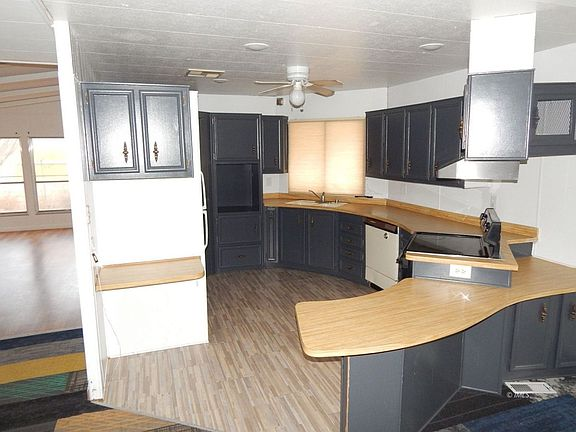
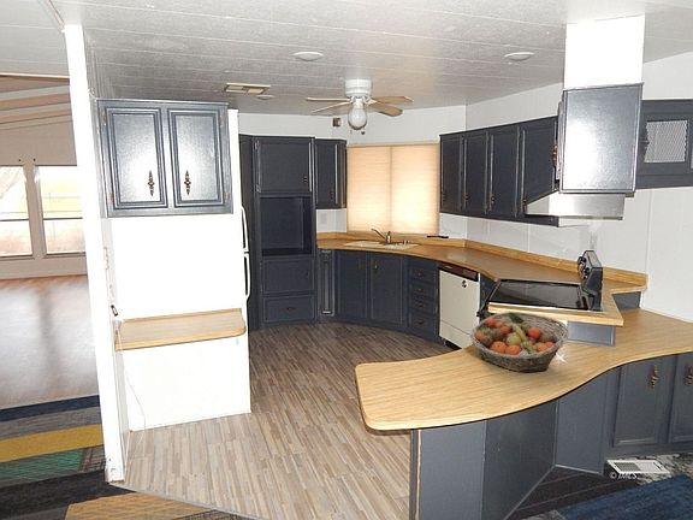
+ fruit basket [469,311,570,373]
